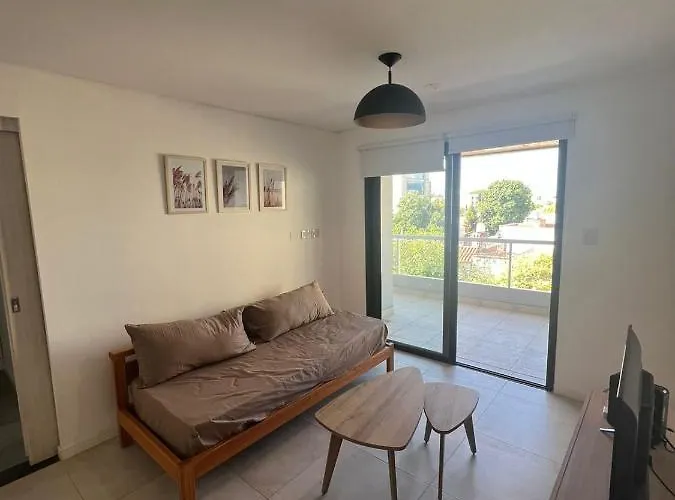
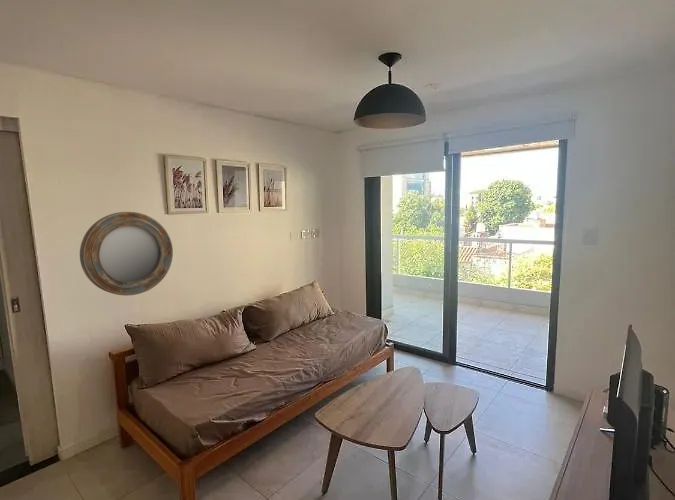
+ home mirror [79,211,174,296]
